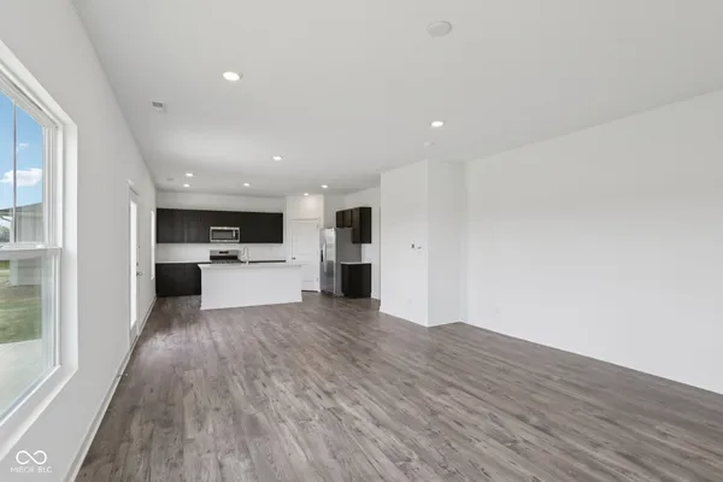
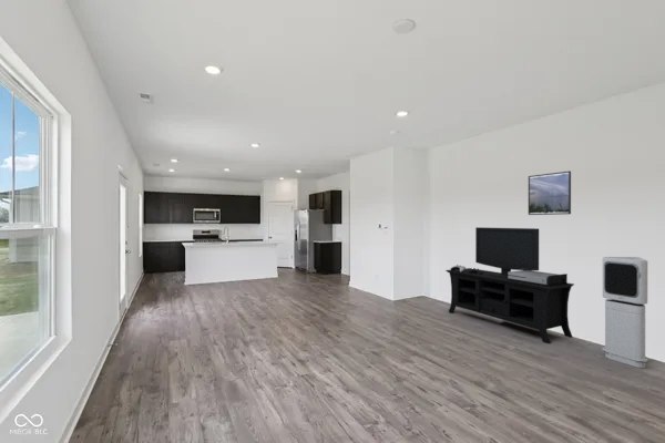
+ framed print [528,169,572,216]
+ media console [444,226,575,344]
+ air purifier [601,256,648,369]
